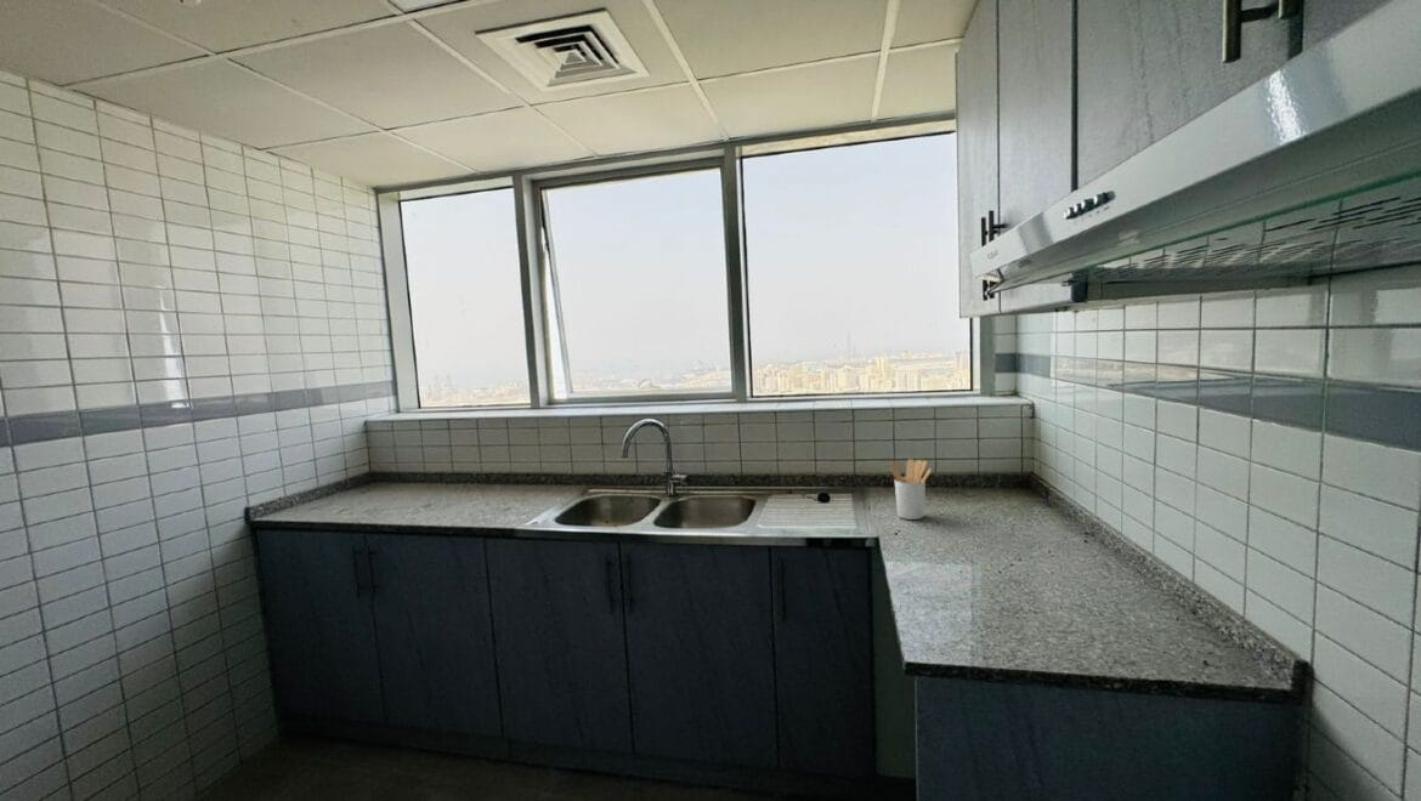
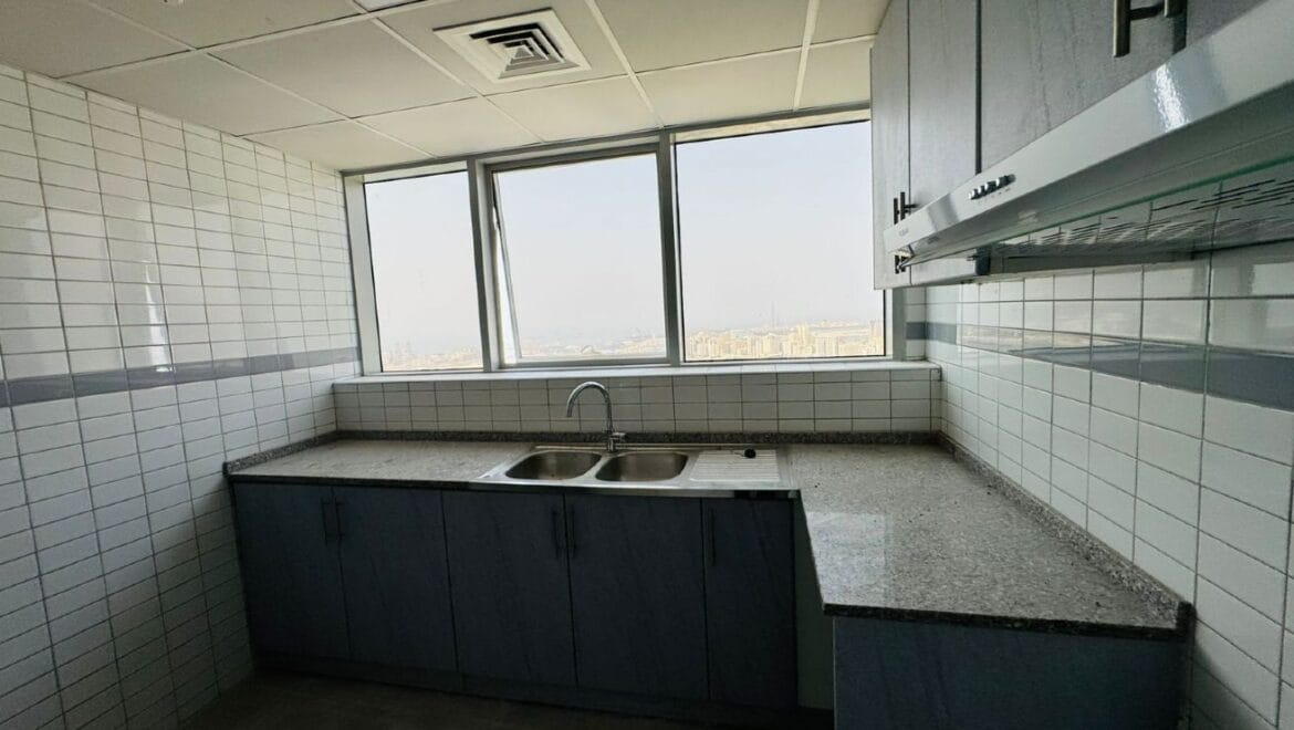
- utensil holder [889,458,933,521]
